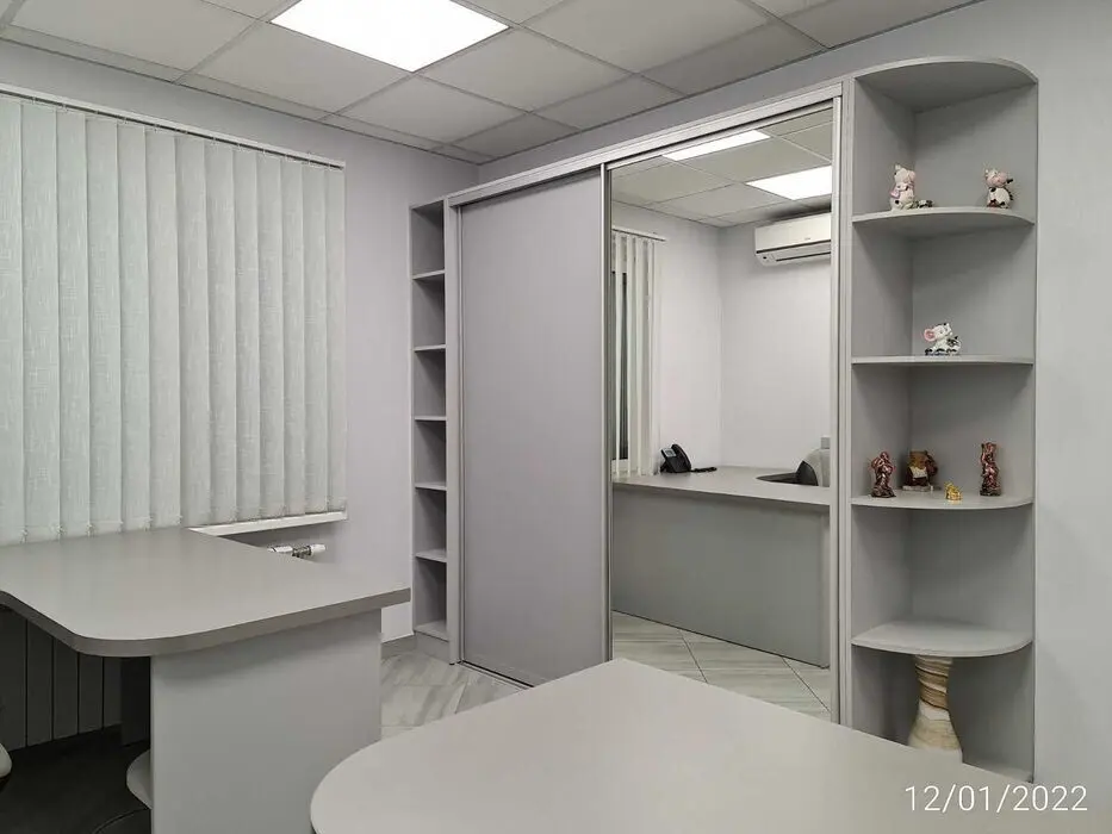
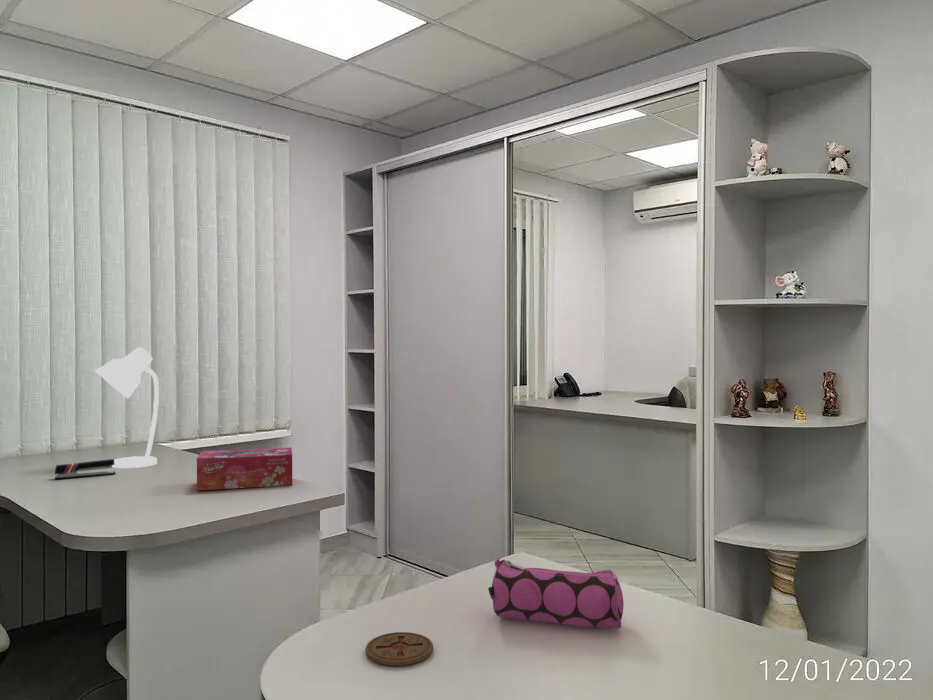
+ desk lamp [95,346,160,469]
+ coaster [365,631,434,667]
+ pencil case [487,555,625,630]
+ tissue box [196,446,293,491]
+ stapler [54,458,116,480]
